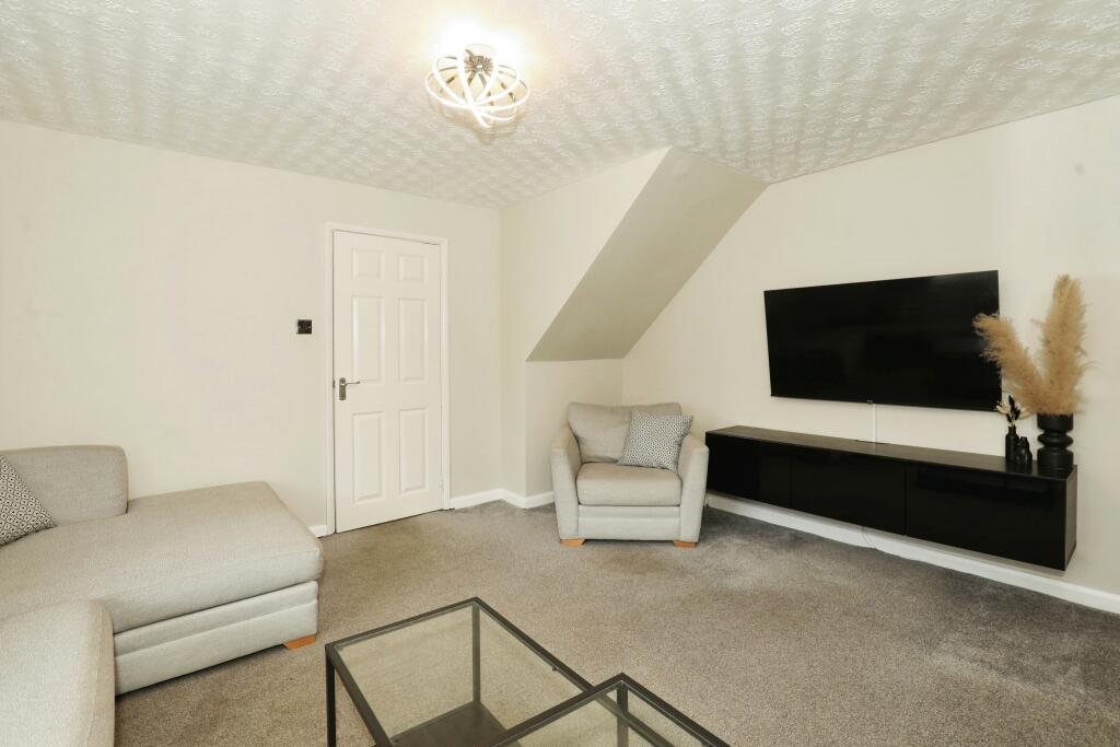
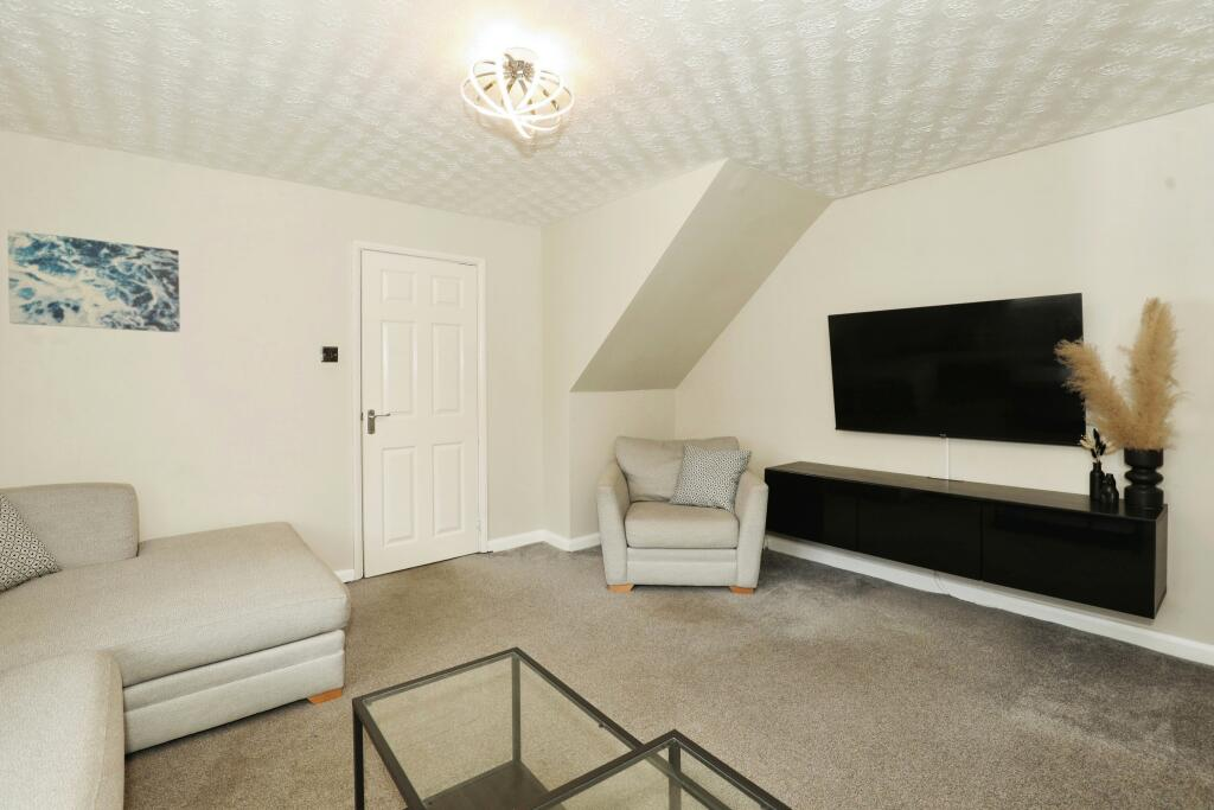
+ wall art [7,229,181,333]
